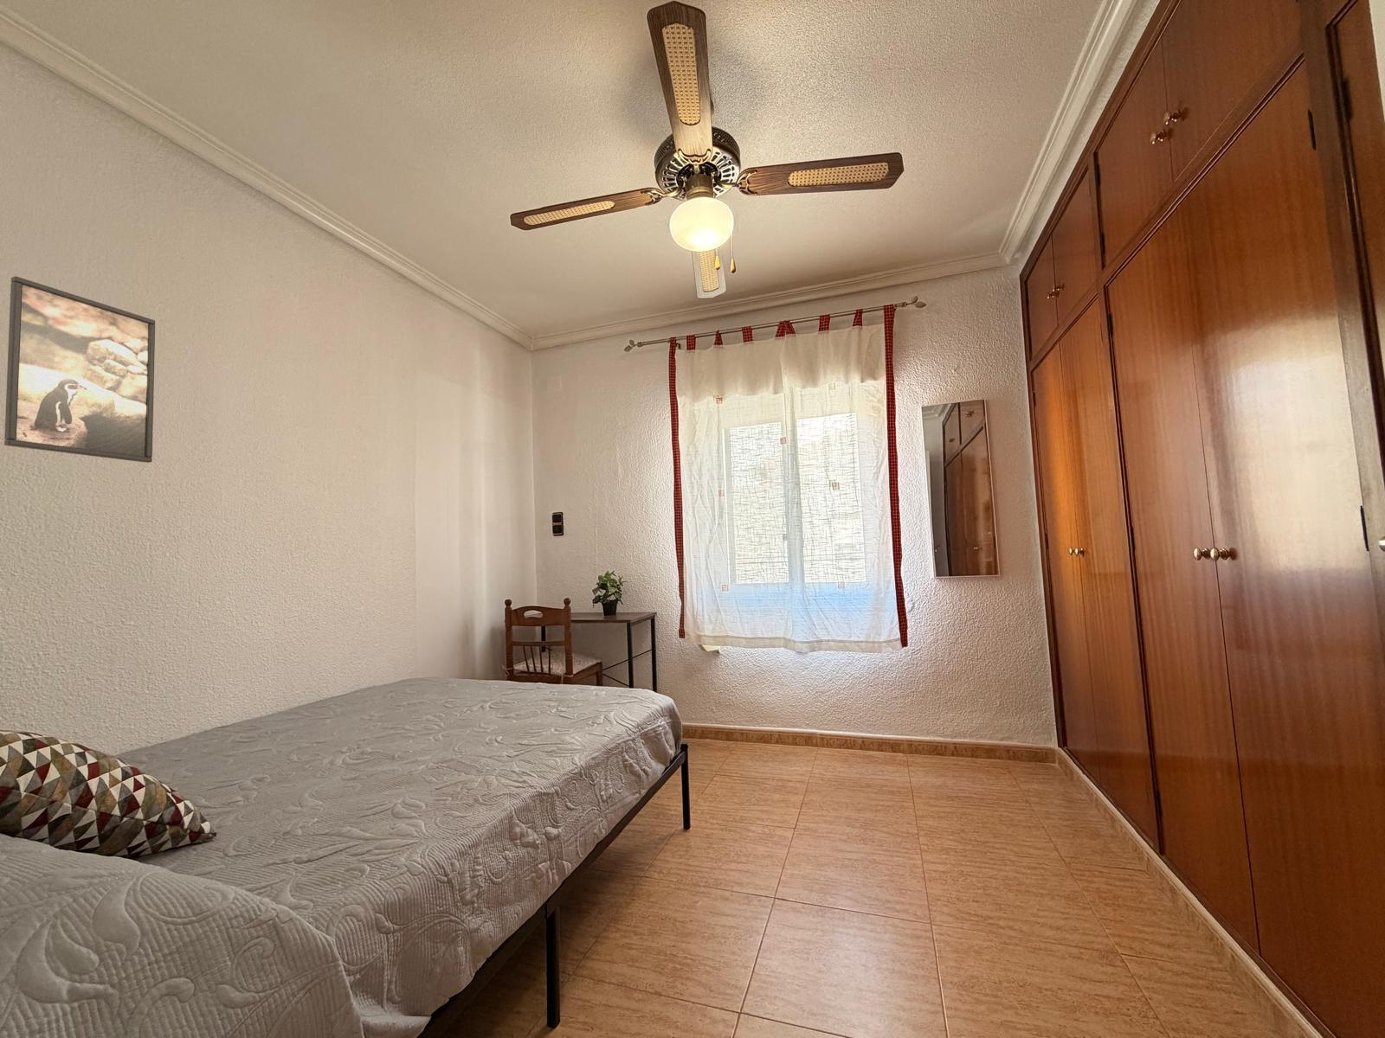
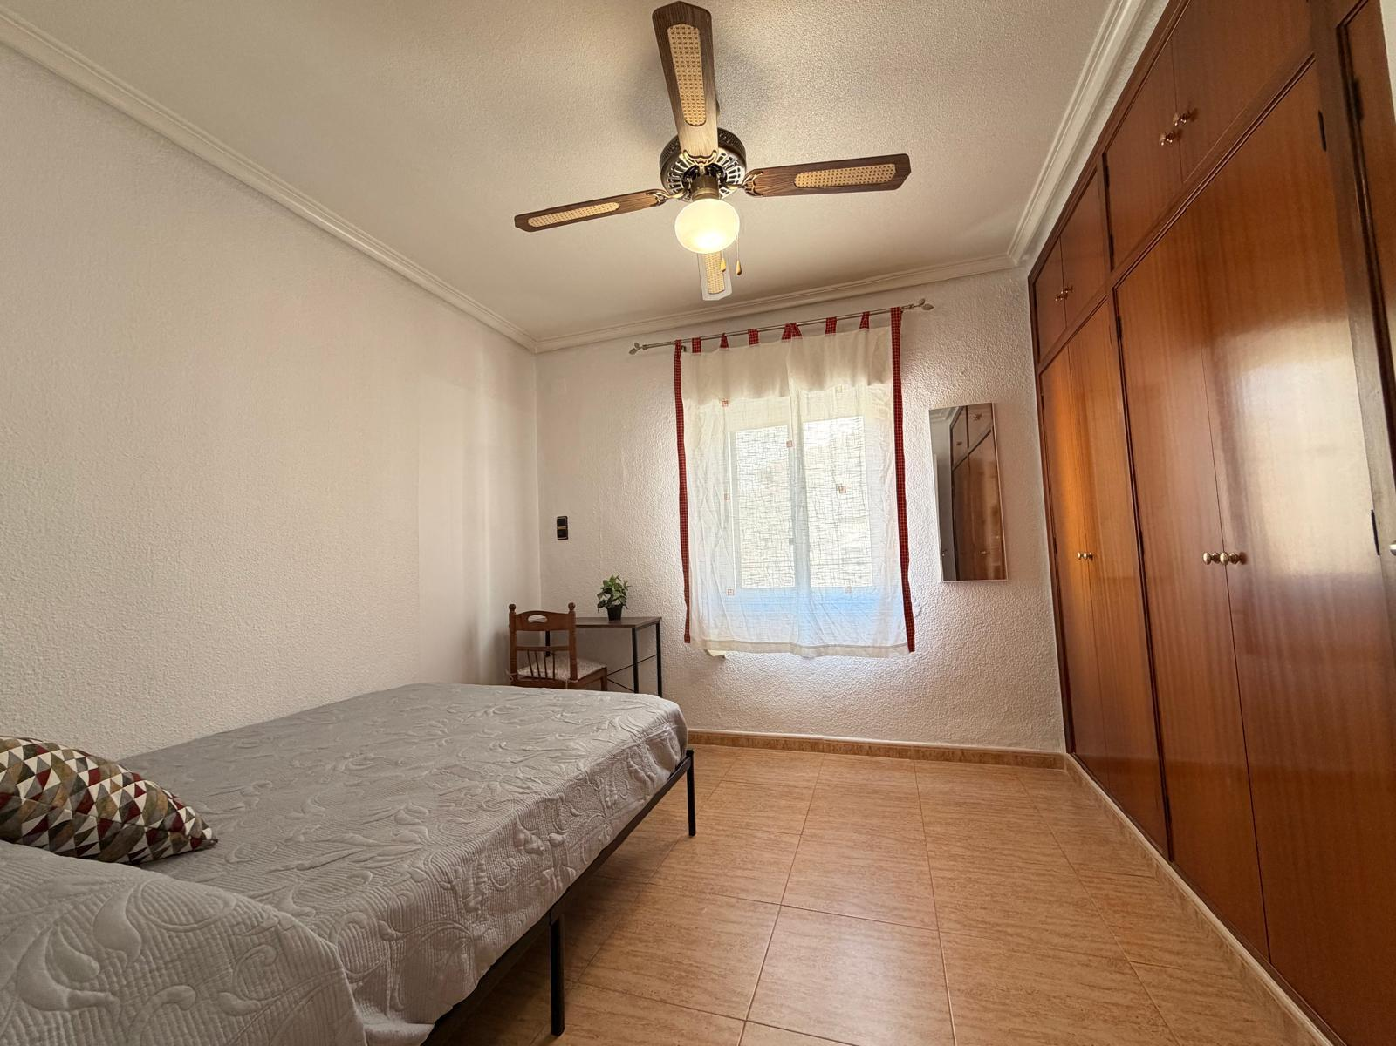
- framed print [3,275,156,463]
